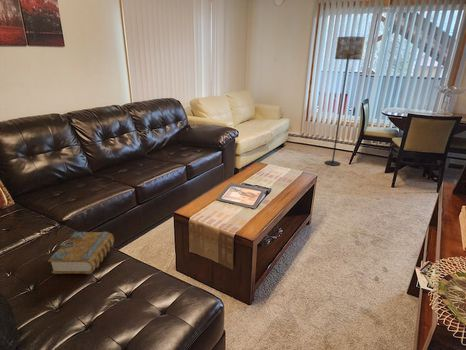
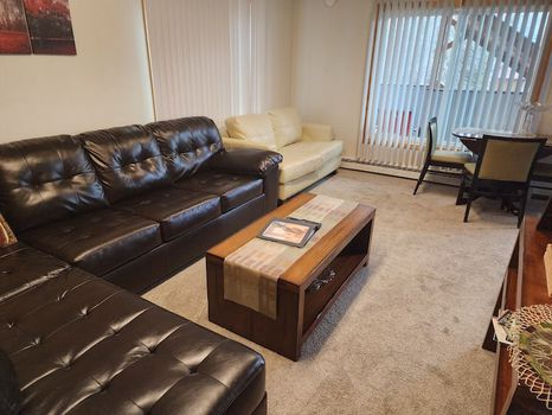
- floor lamp [324,36,366,167]
- book [47,231,115,275]
